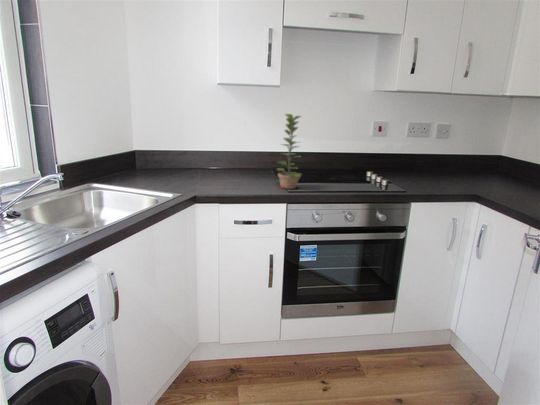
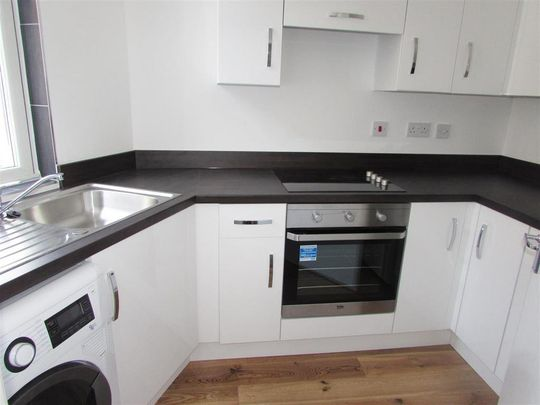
- plant [276,113,303,190]
